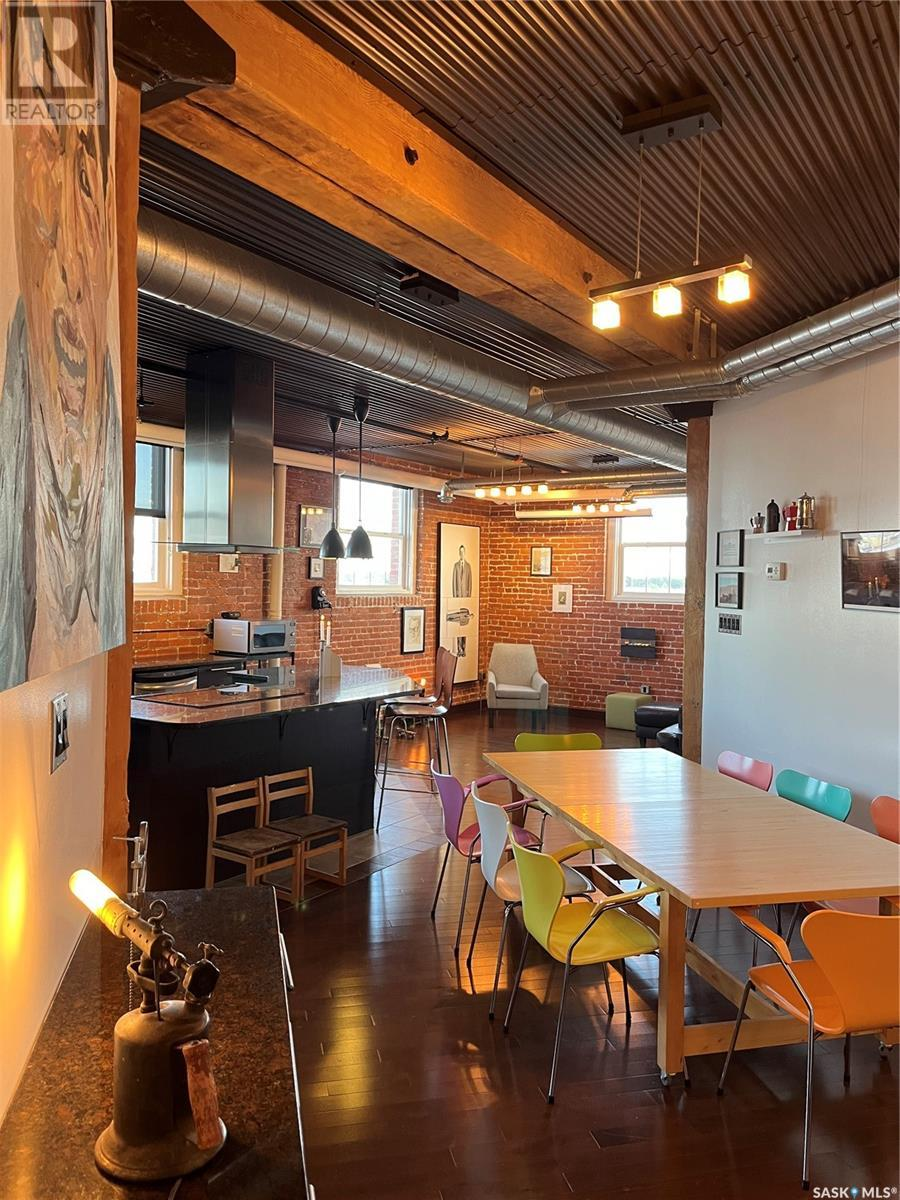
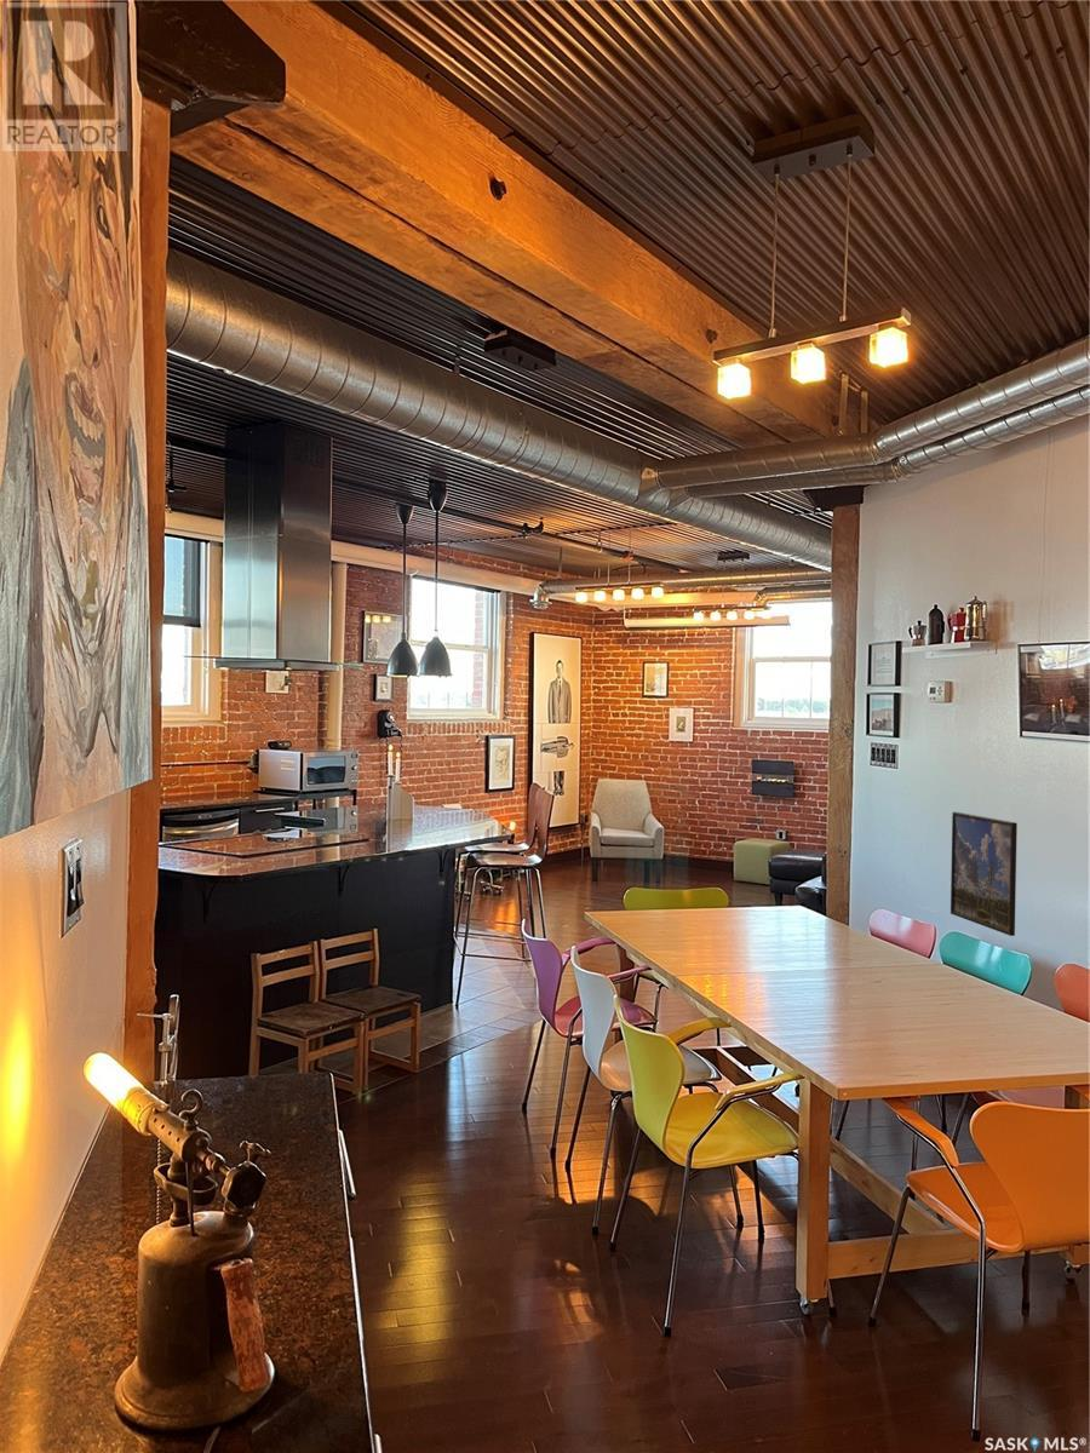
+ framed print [950,811,1019,937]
